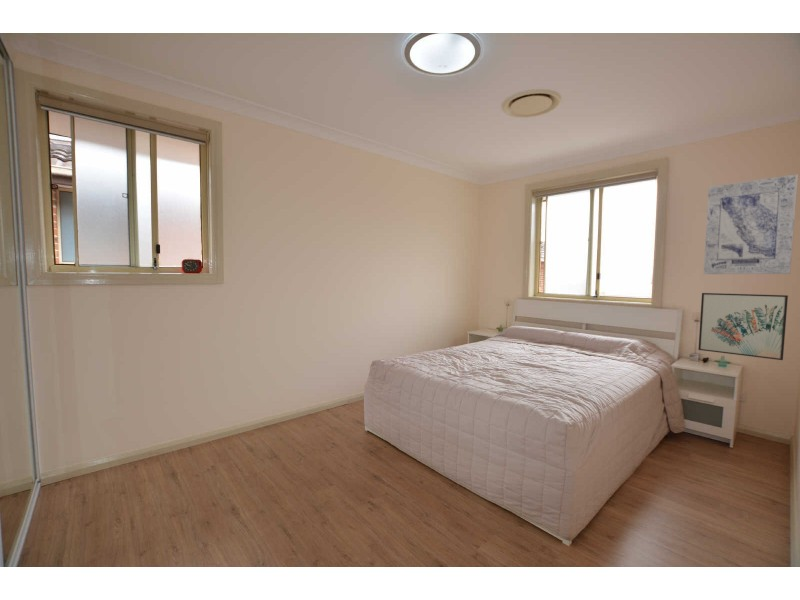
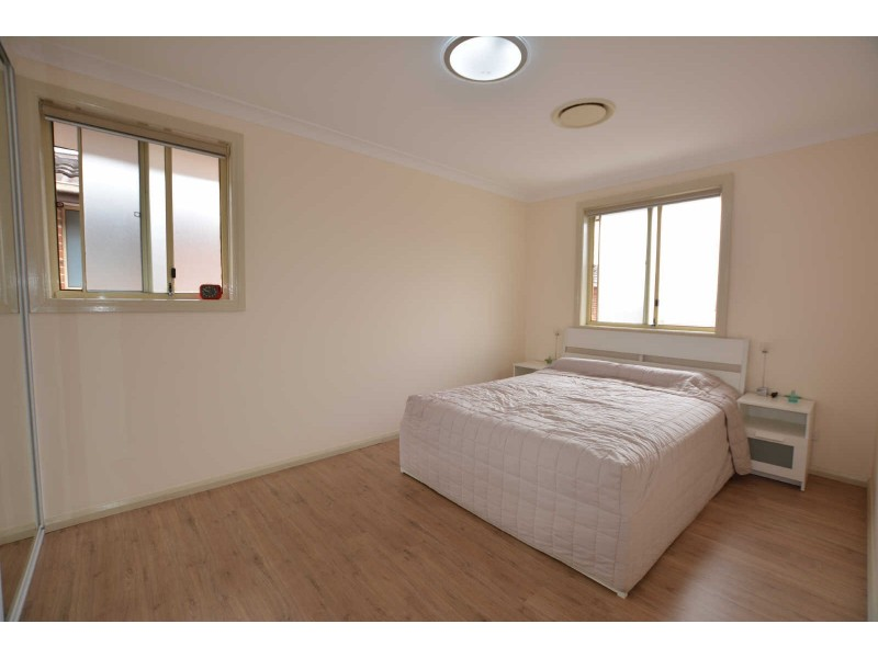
- wall art [702,173,799,275]
- wall art [697,292,789,361]
